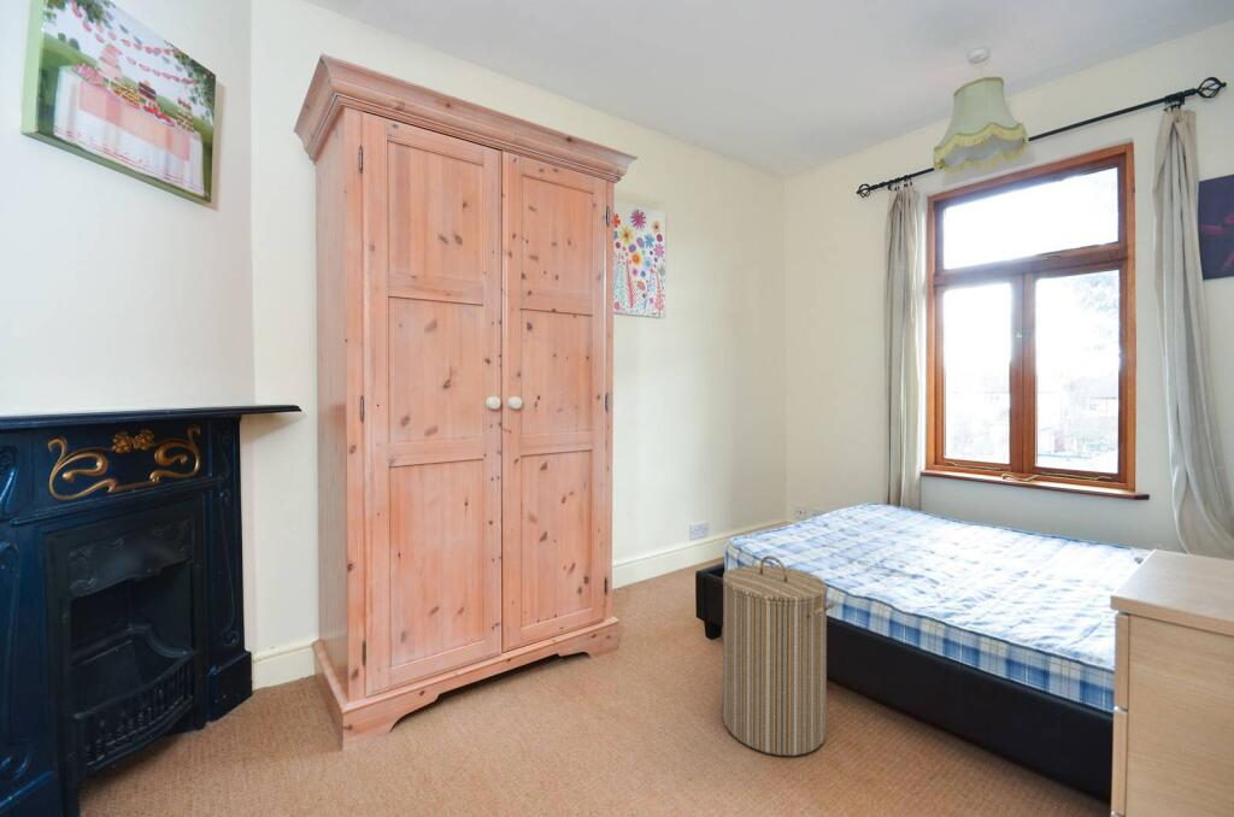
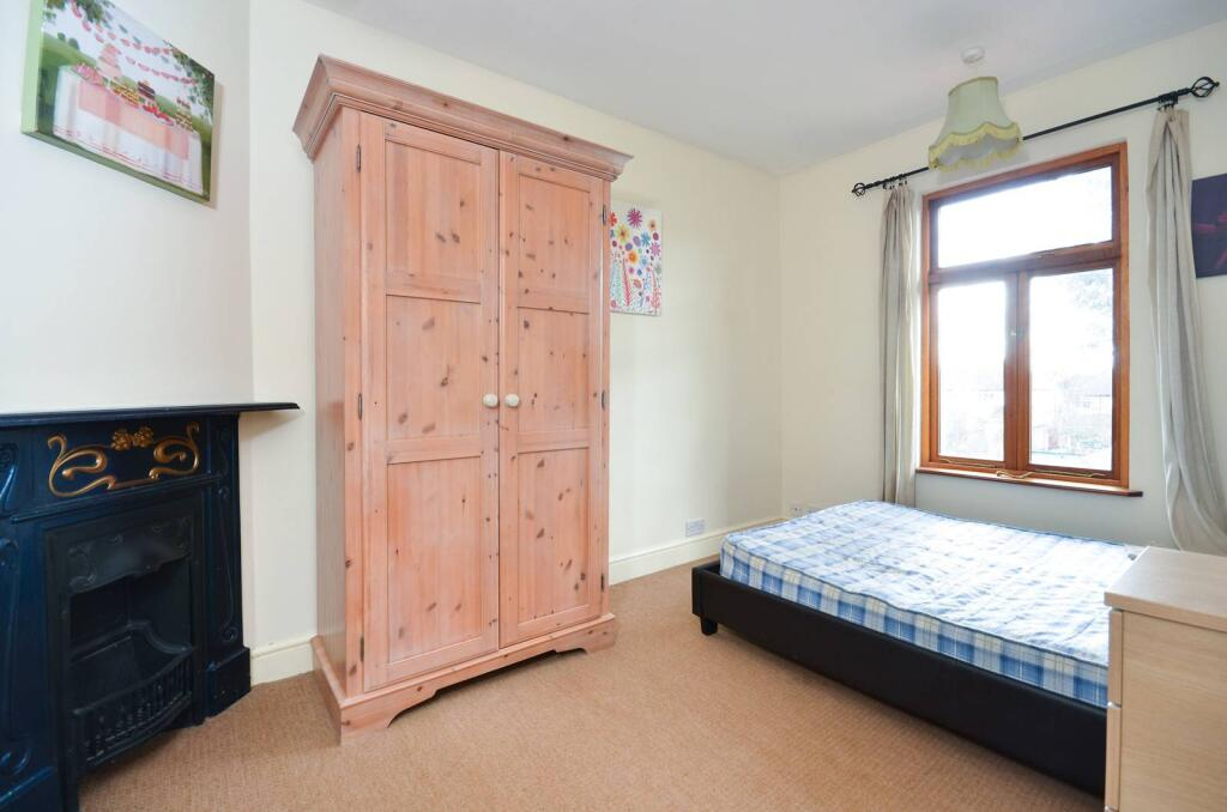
- laundry hamper [722,554,836,757]
